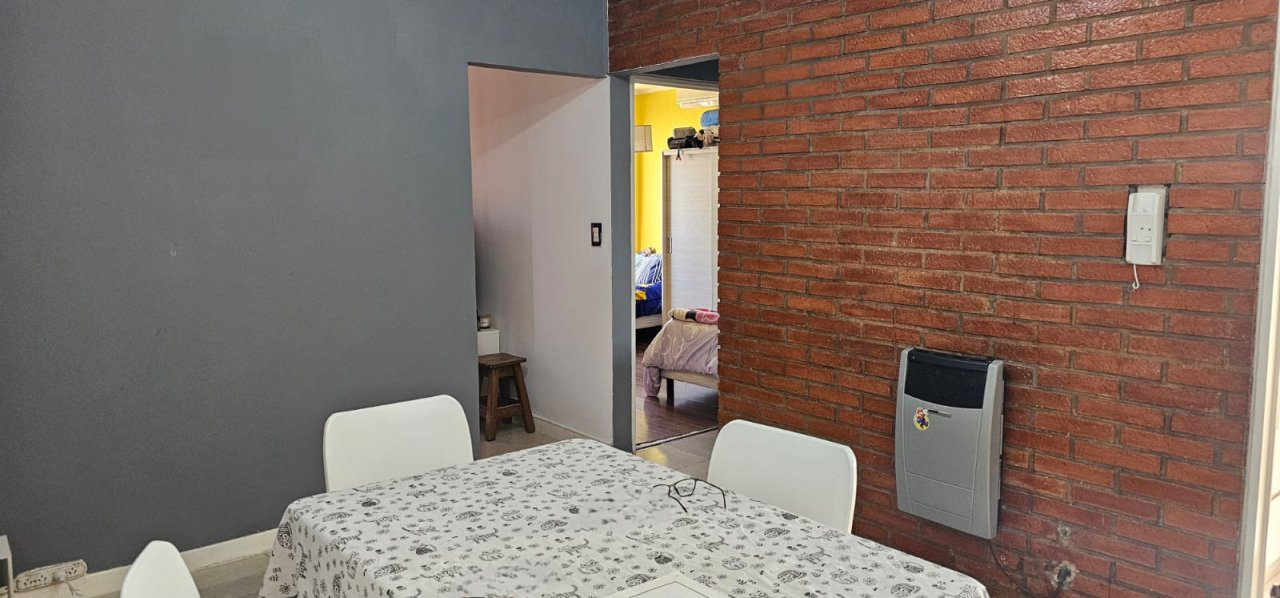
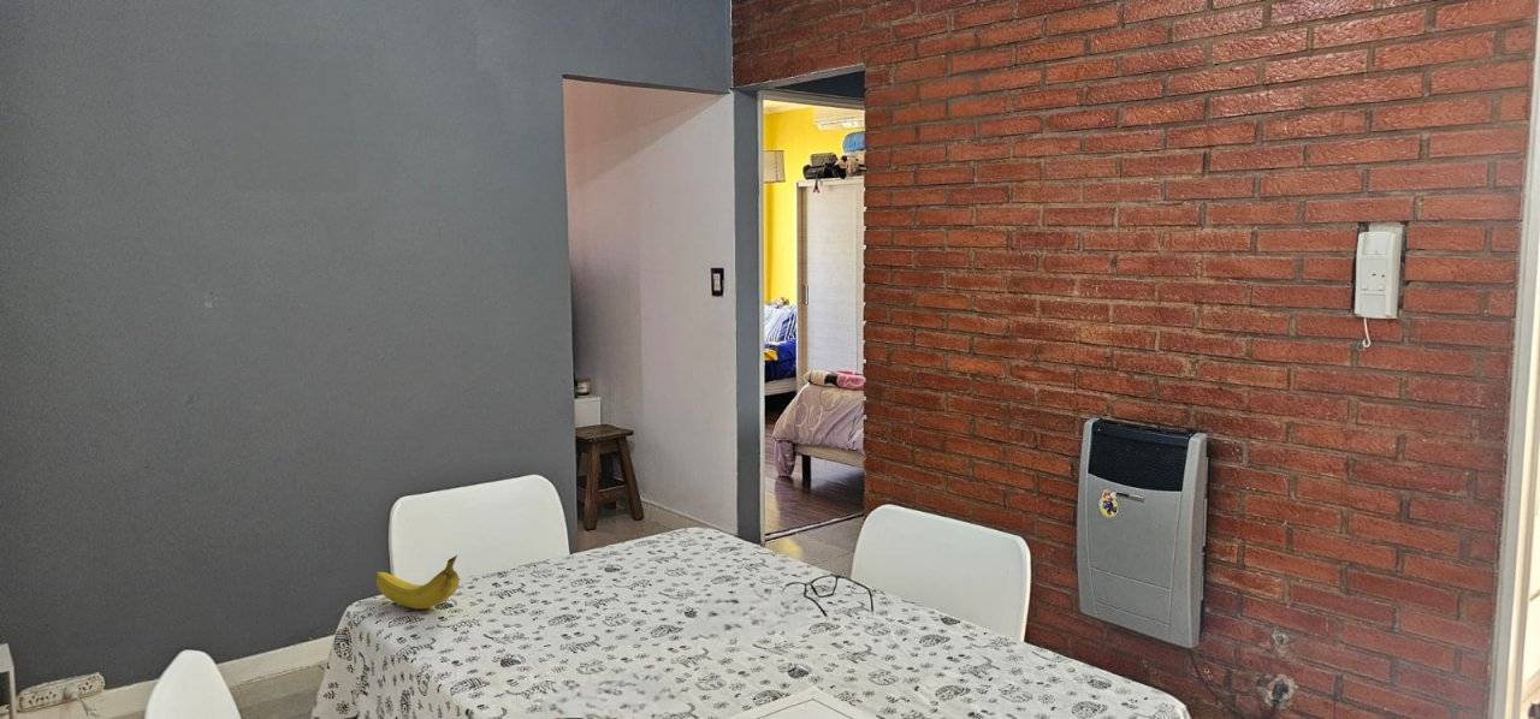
+ fruit [374,554,461,610]
